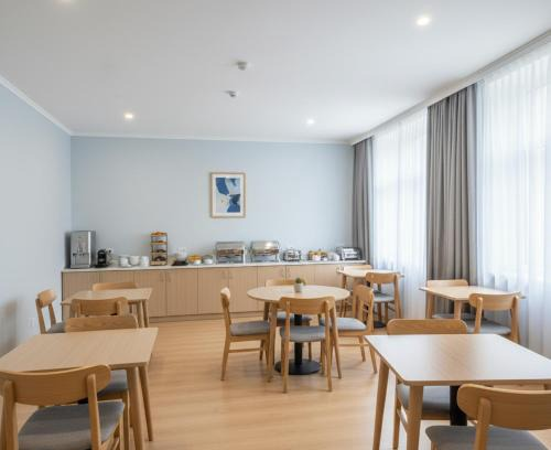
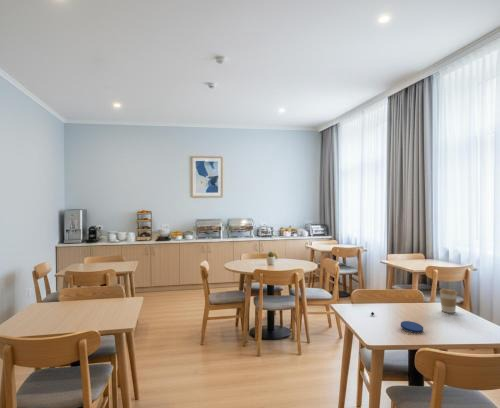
+ plate [370,311,424,334]
+ coffee cup [439,287,459,314]
